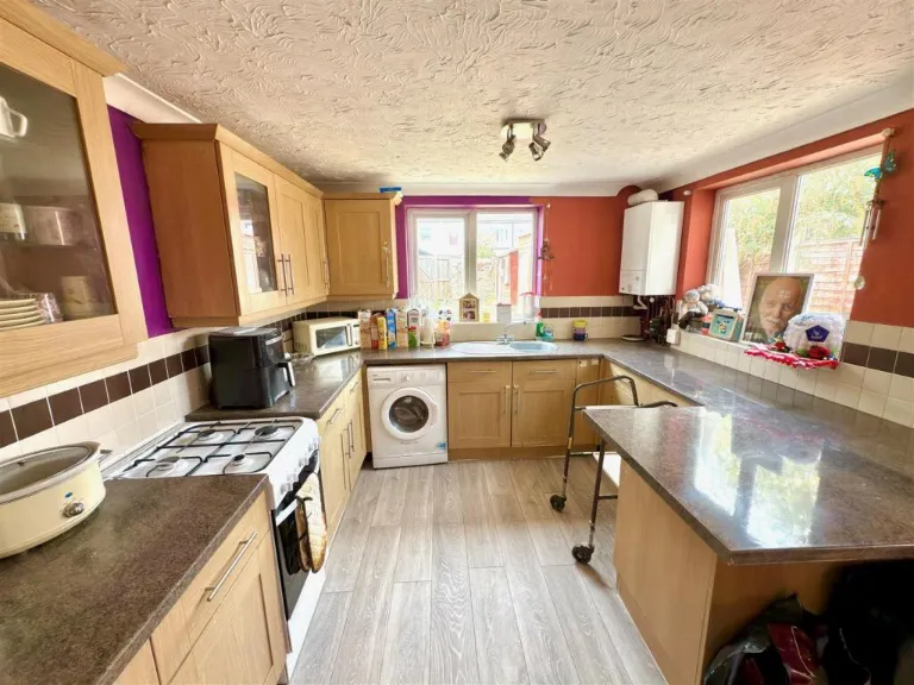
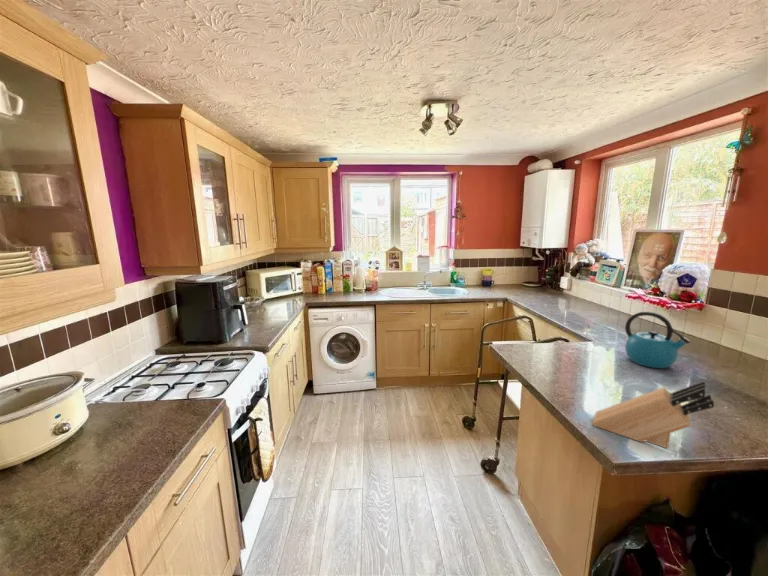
+ knife block [591,380,715,449]
+ kettle [624,311,692,369]
